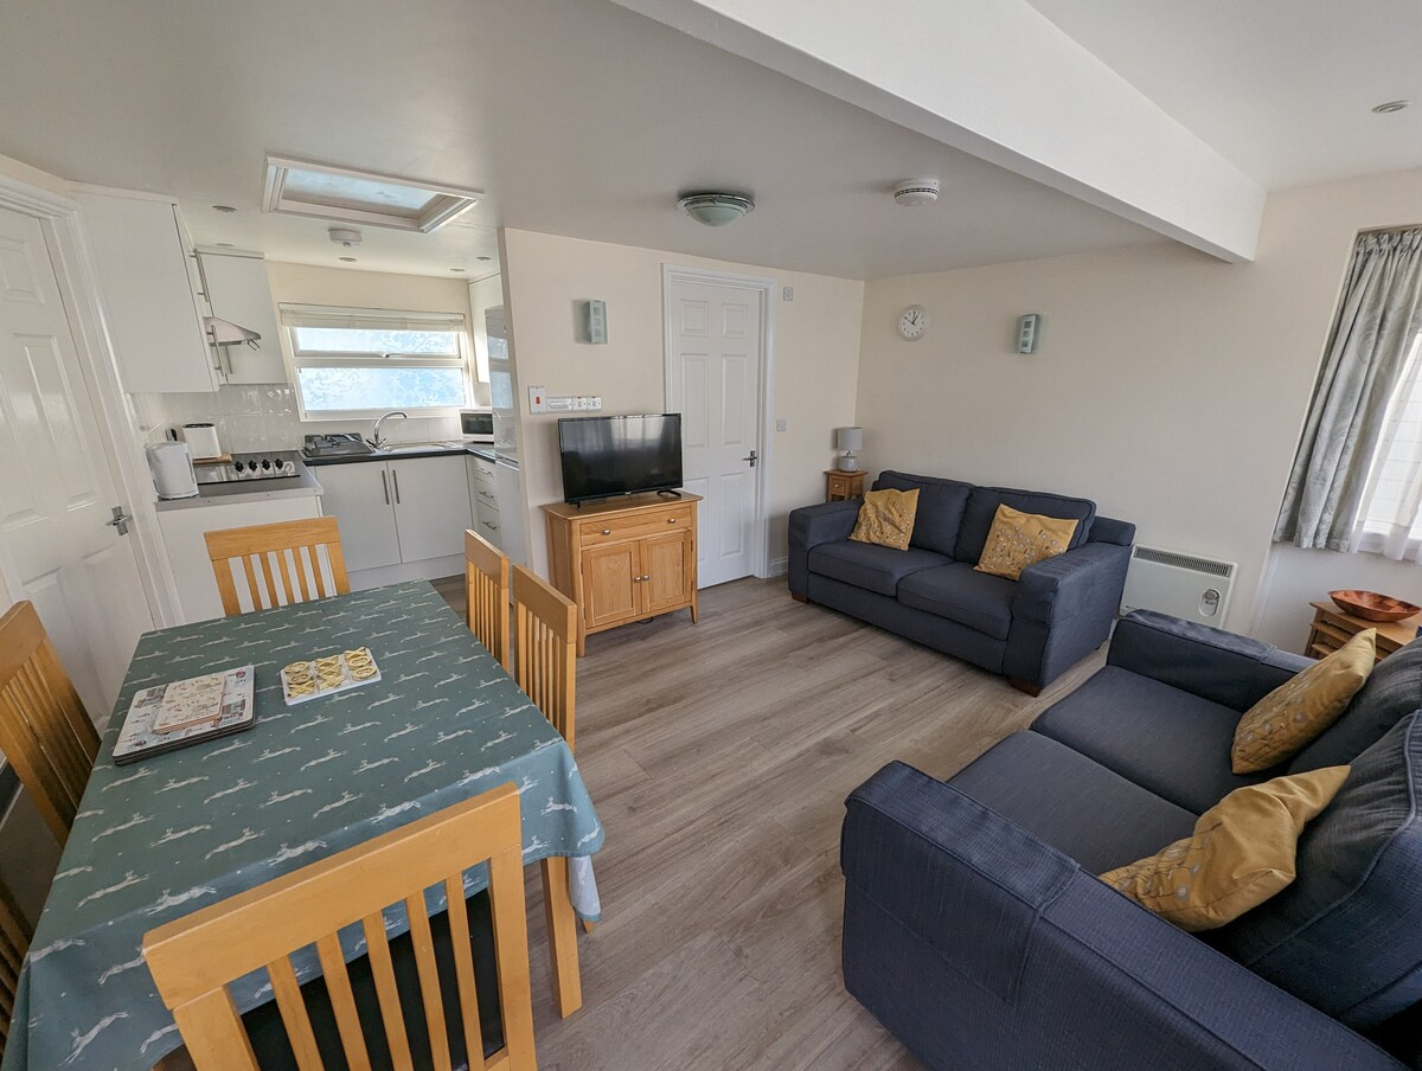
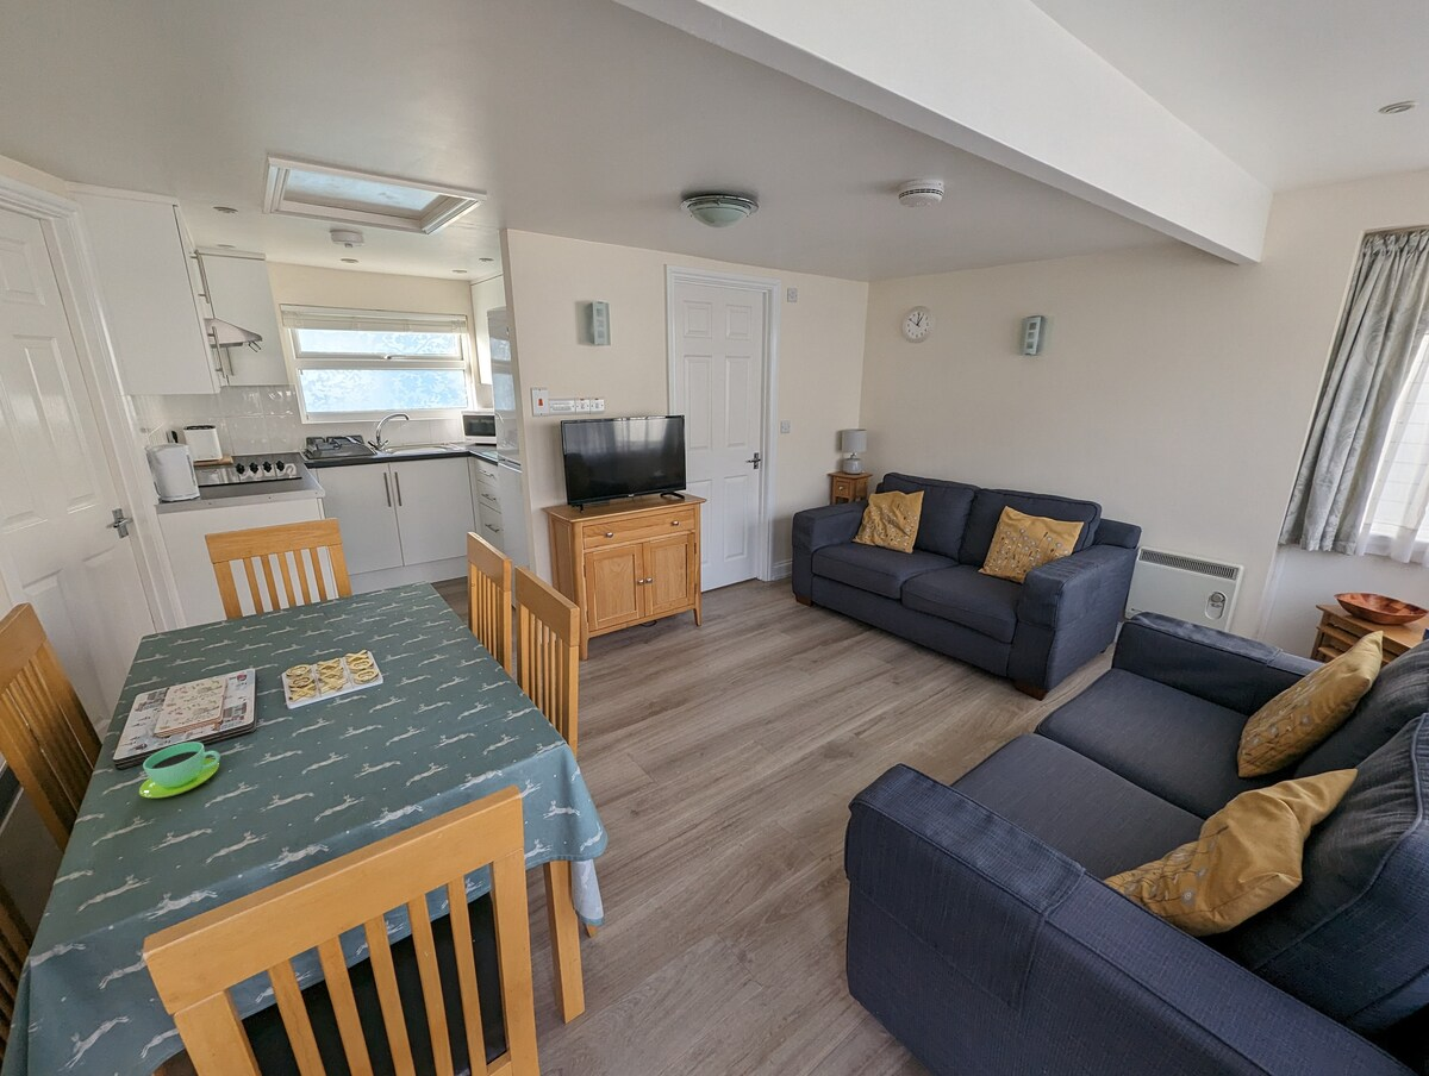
+ cup [138,740,221,799]
